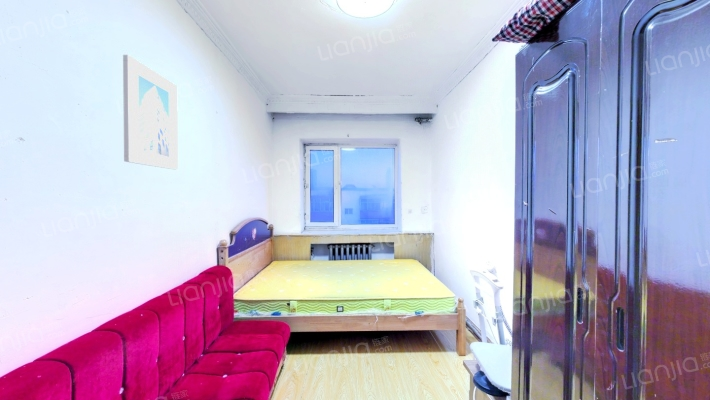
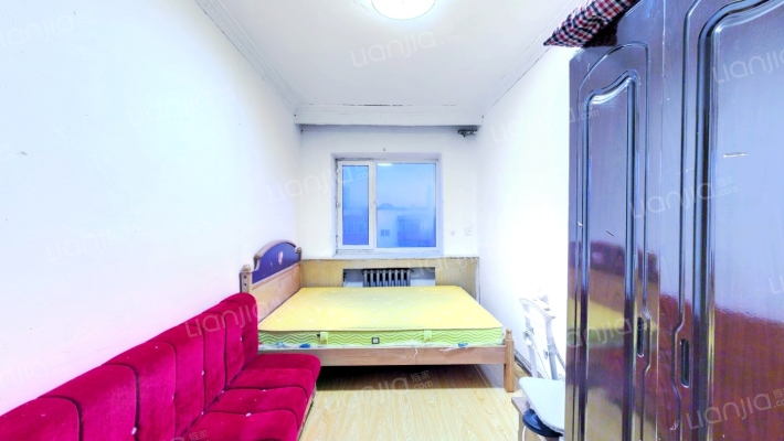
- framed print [122,54,179,170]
